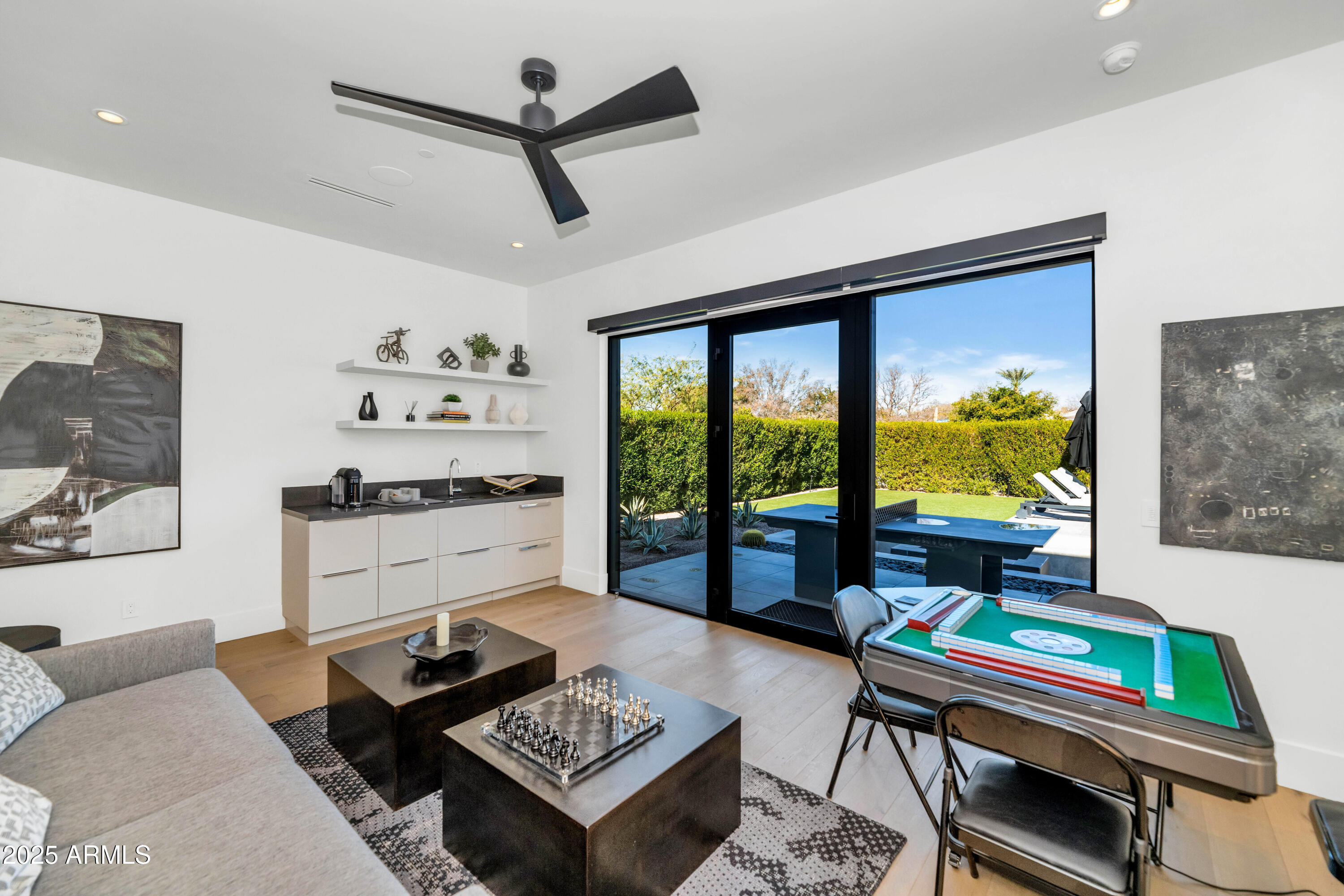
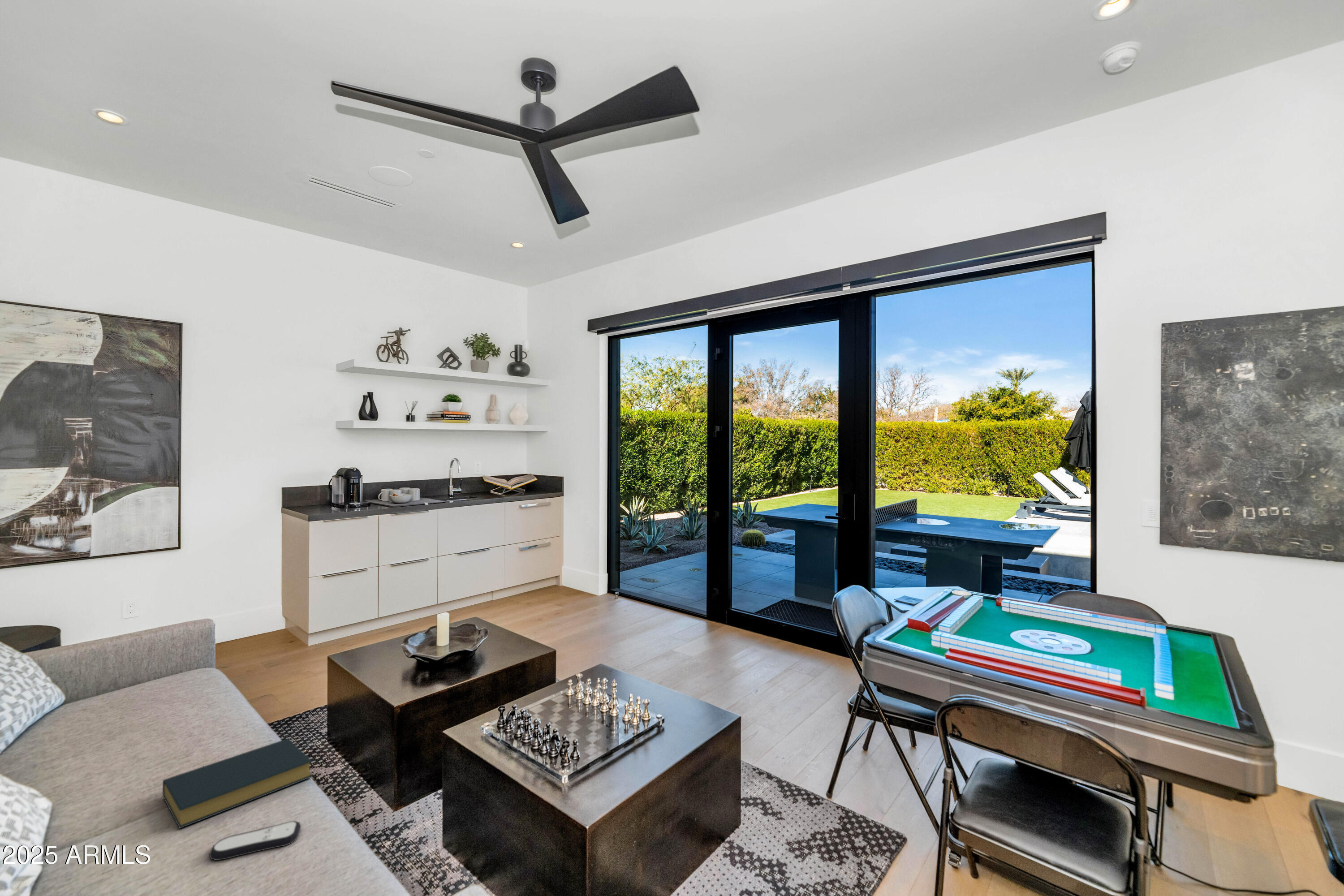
+ hardback book [162,738,313,829]
+ remote control [209,820,302,861]
